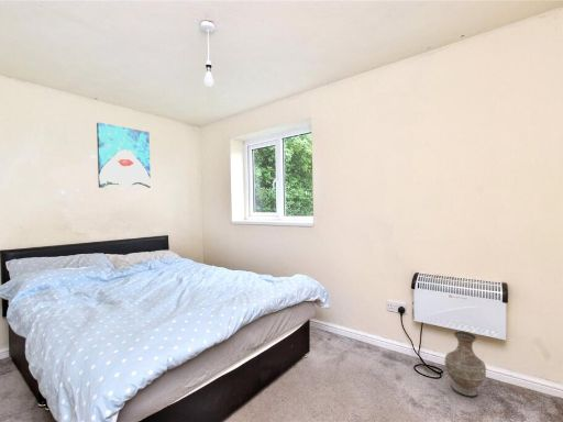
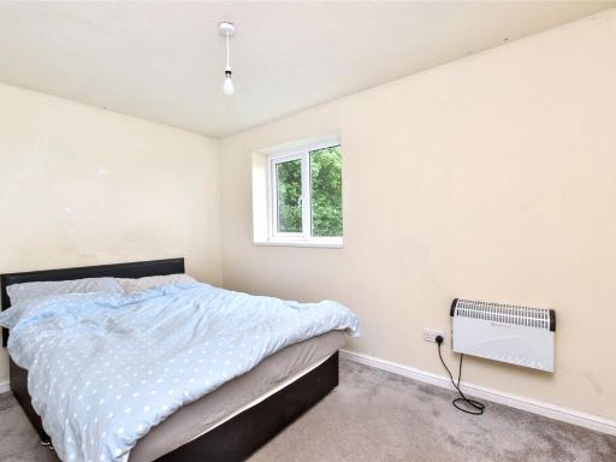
- vase [443,330,487,398]
- wall art [96,121,152,190]
